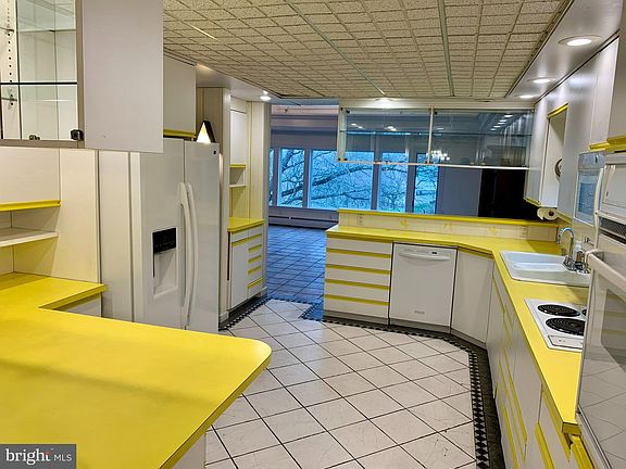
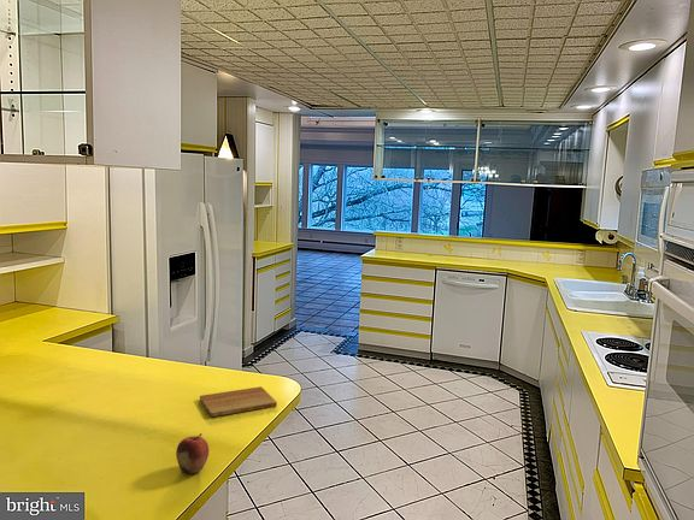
+ fruit [175,432,211,474]
+ cutting board [199,385,278,418]
